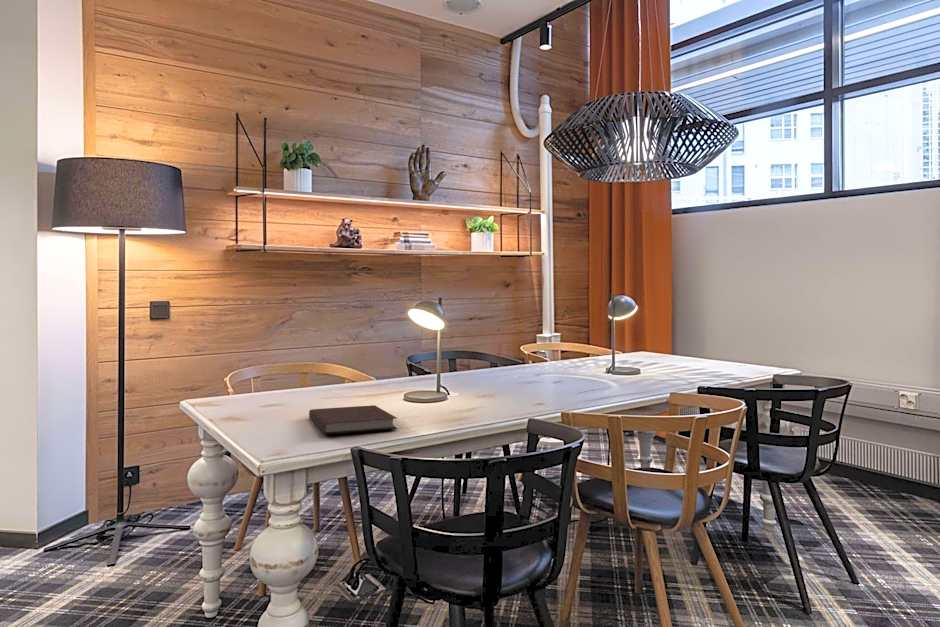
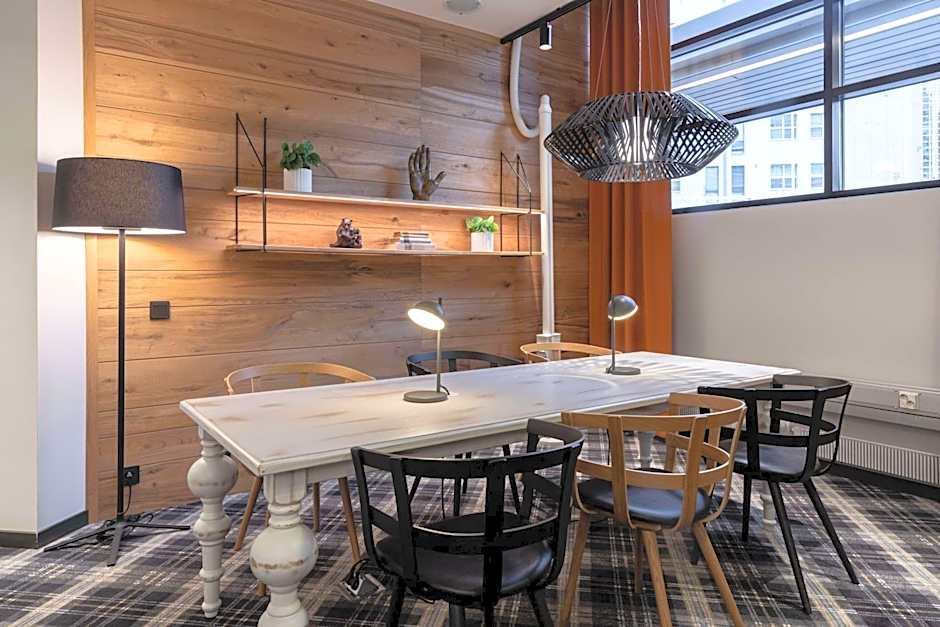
- notebook [308,404,398,435]
